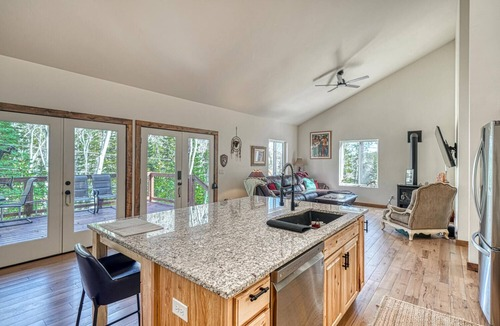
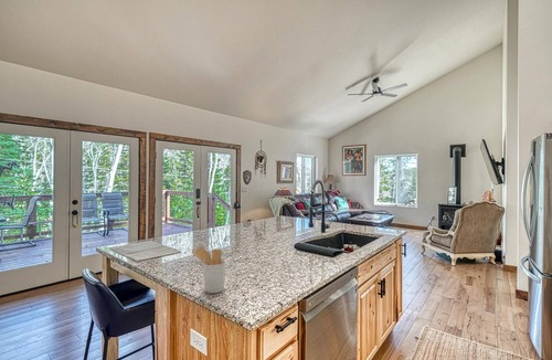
+ utensil holder [191,246,227,294]
